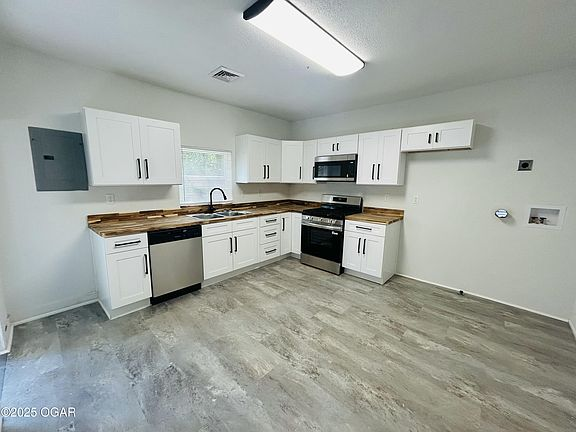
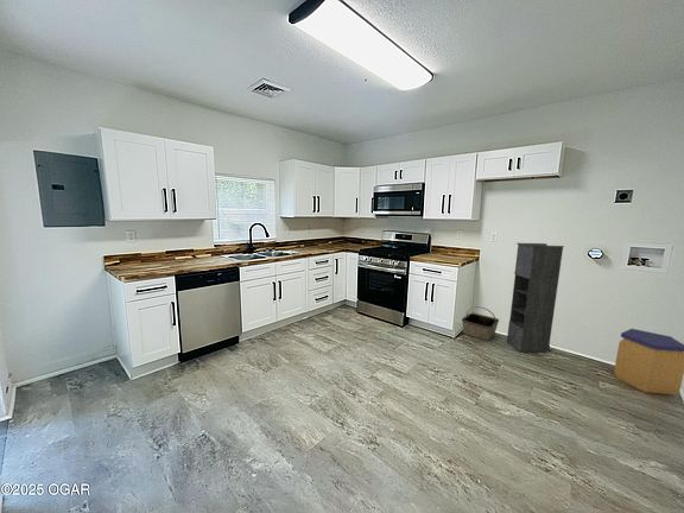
+ trash can [613,328,684,395]
+ basket [461,305,500,342]
+ storage cabinet [506,242,565,354]
